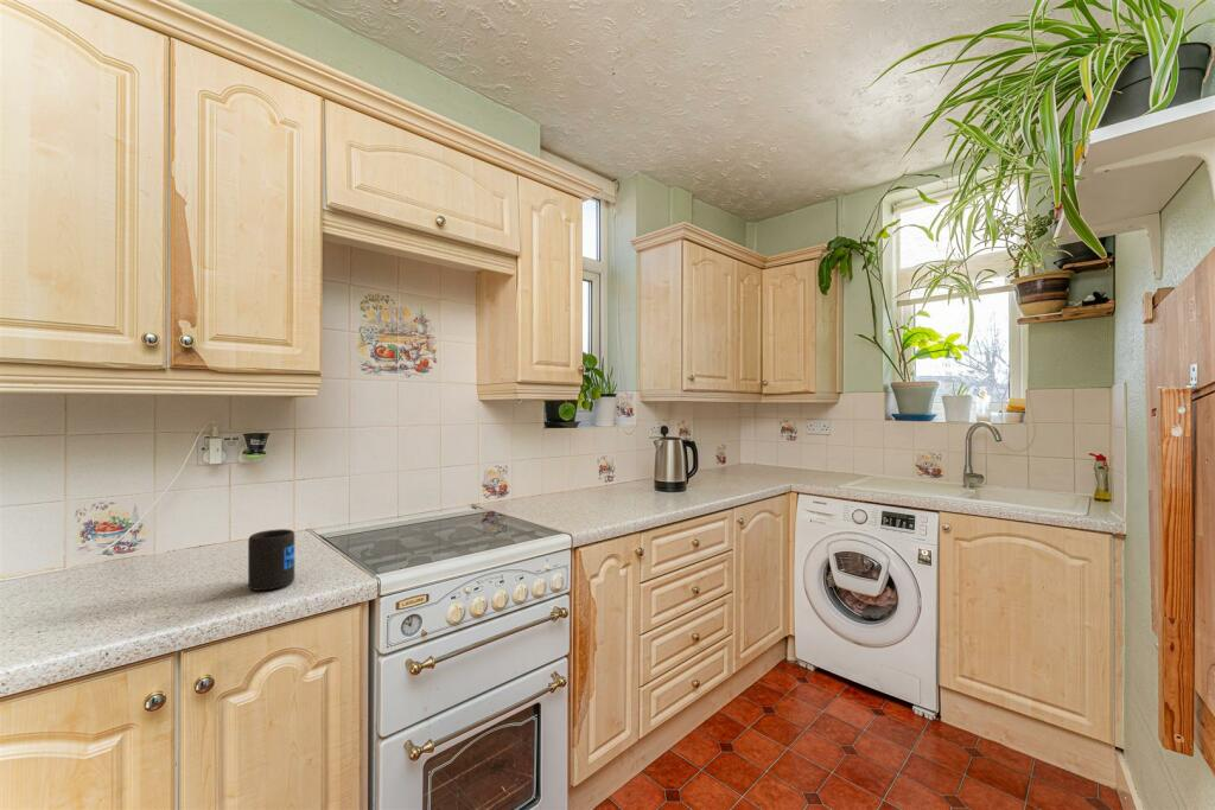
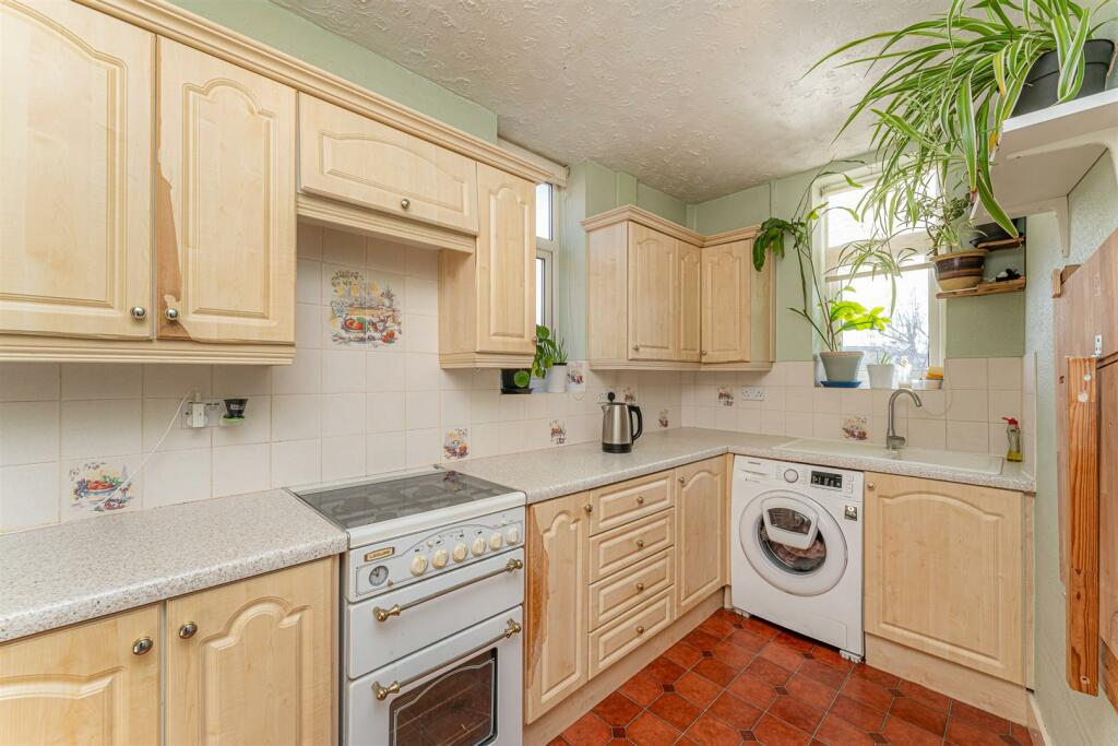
- mug [247,528,295,592]
